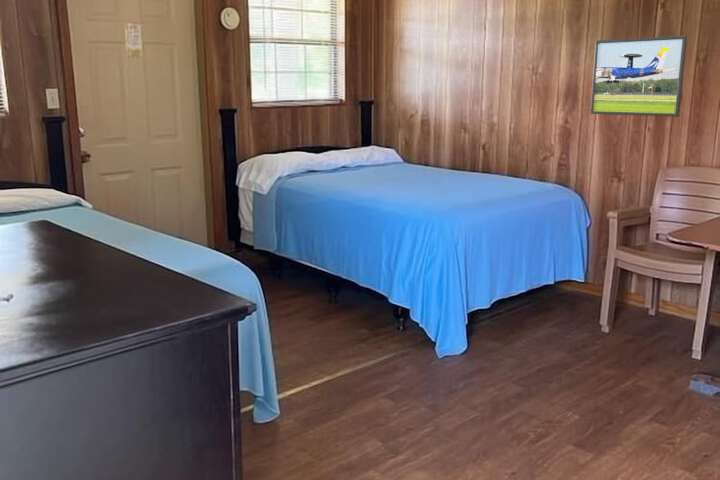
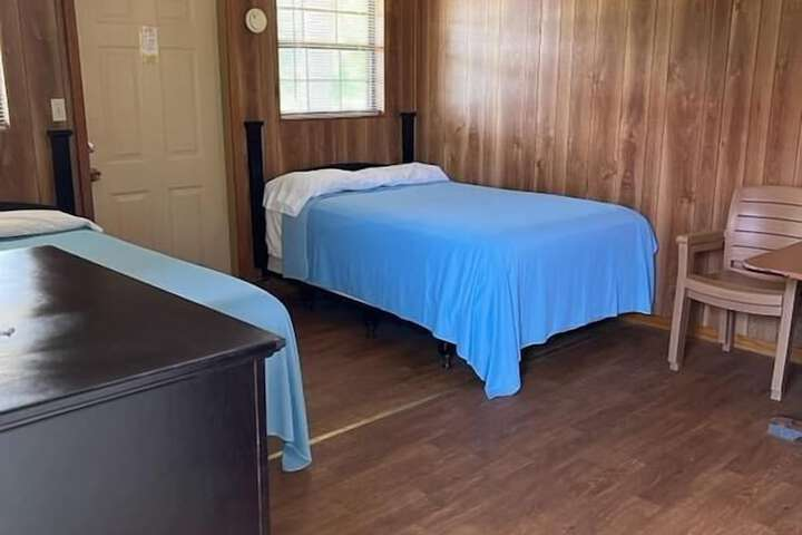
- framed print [589,35,688,117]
